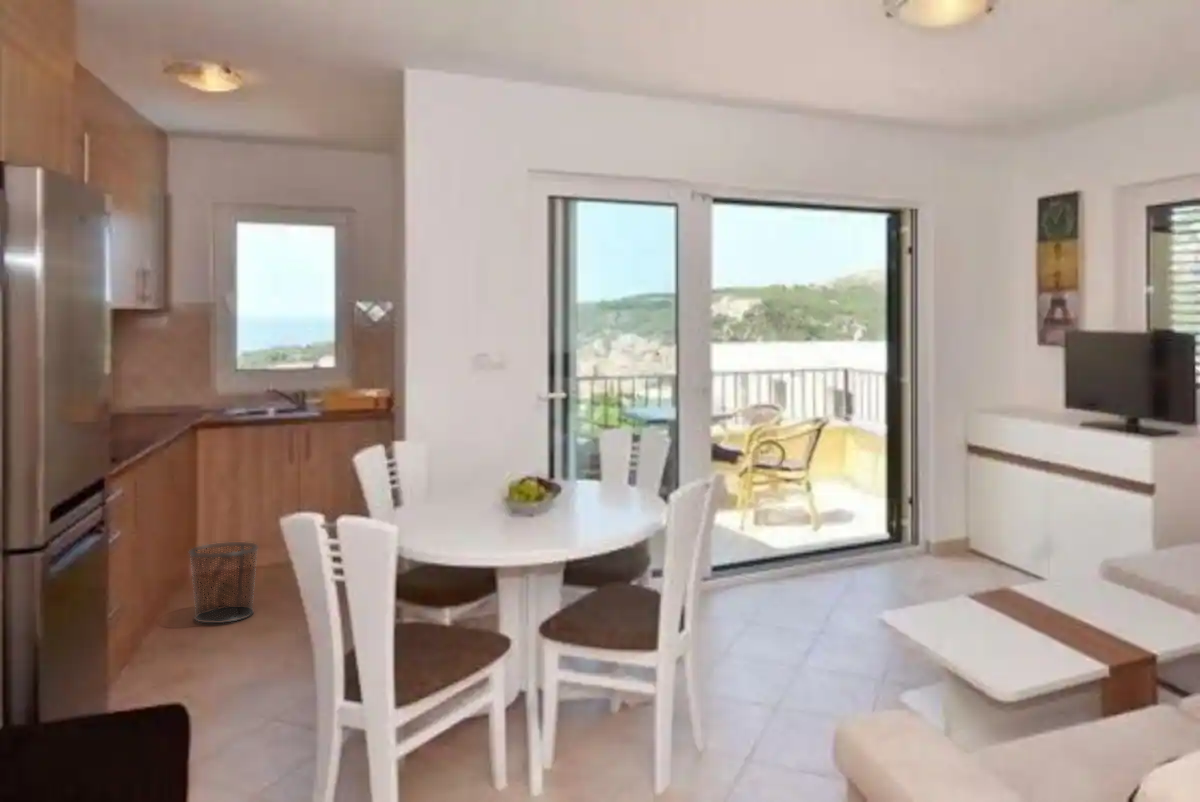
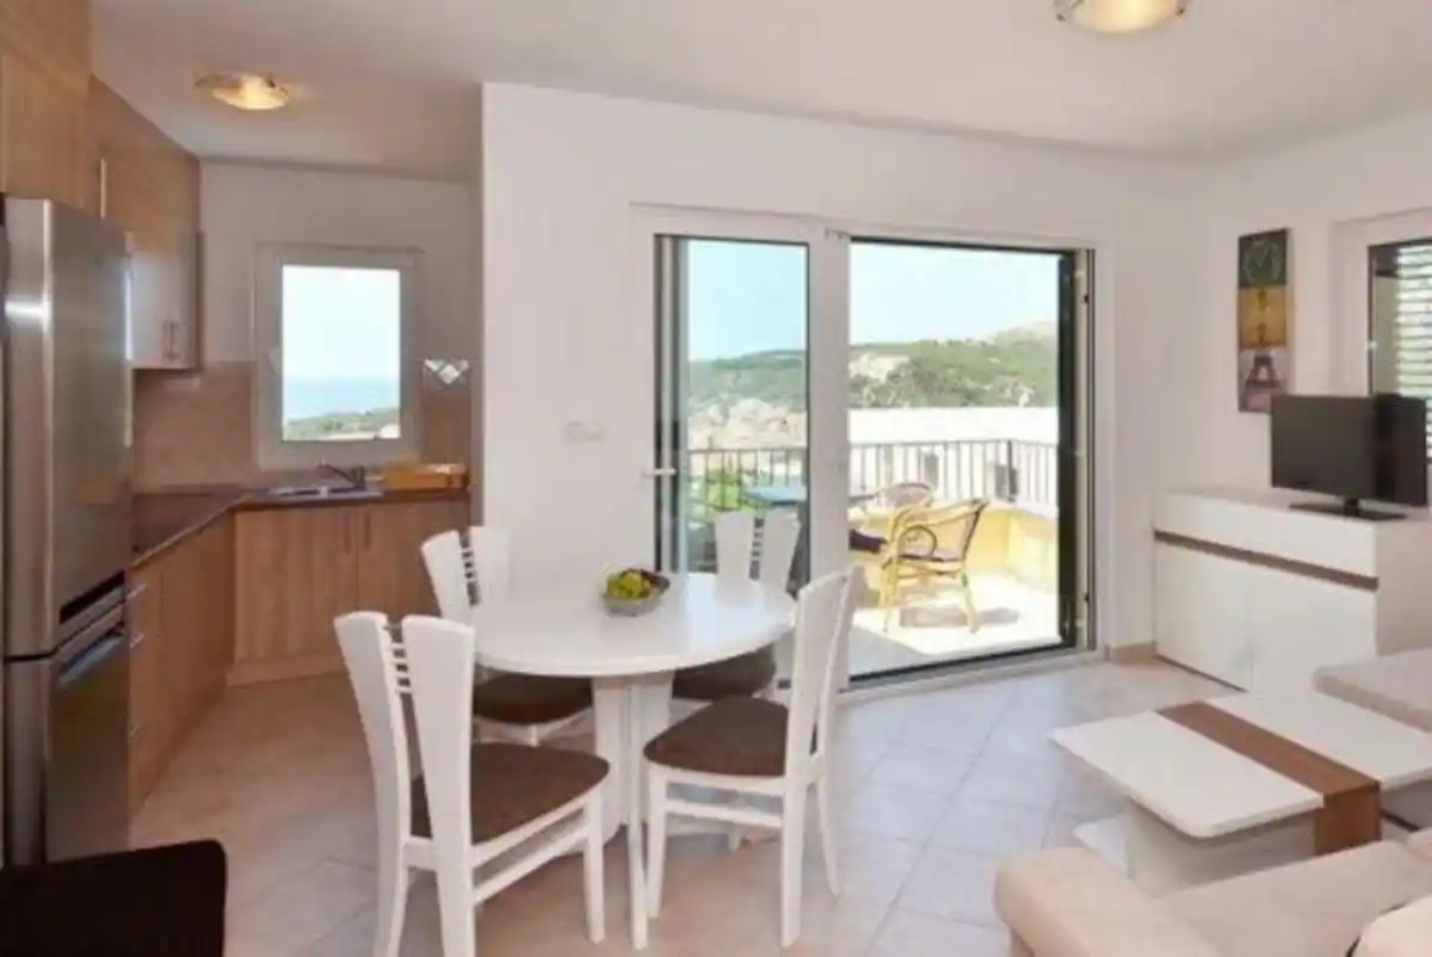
- waste bin [188,541,260,624]
